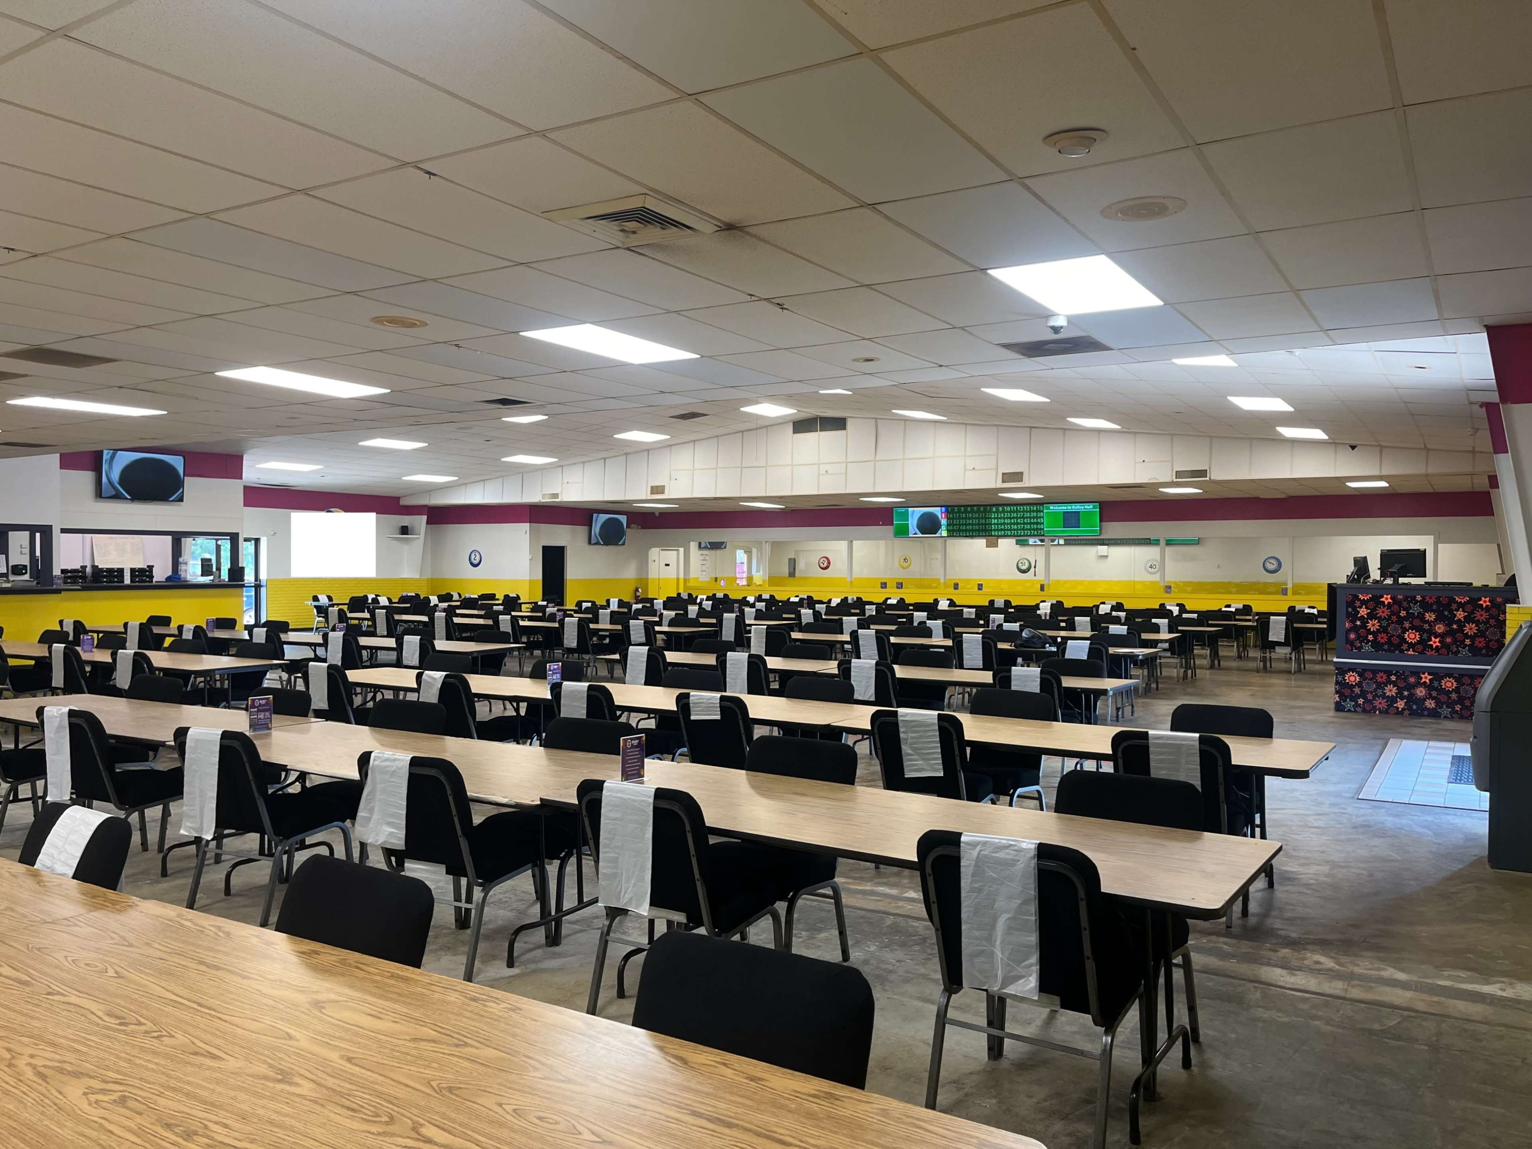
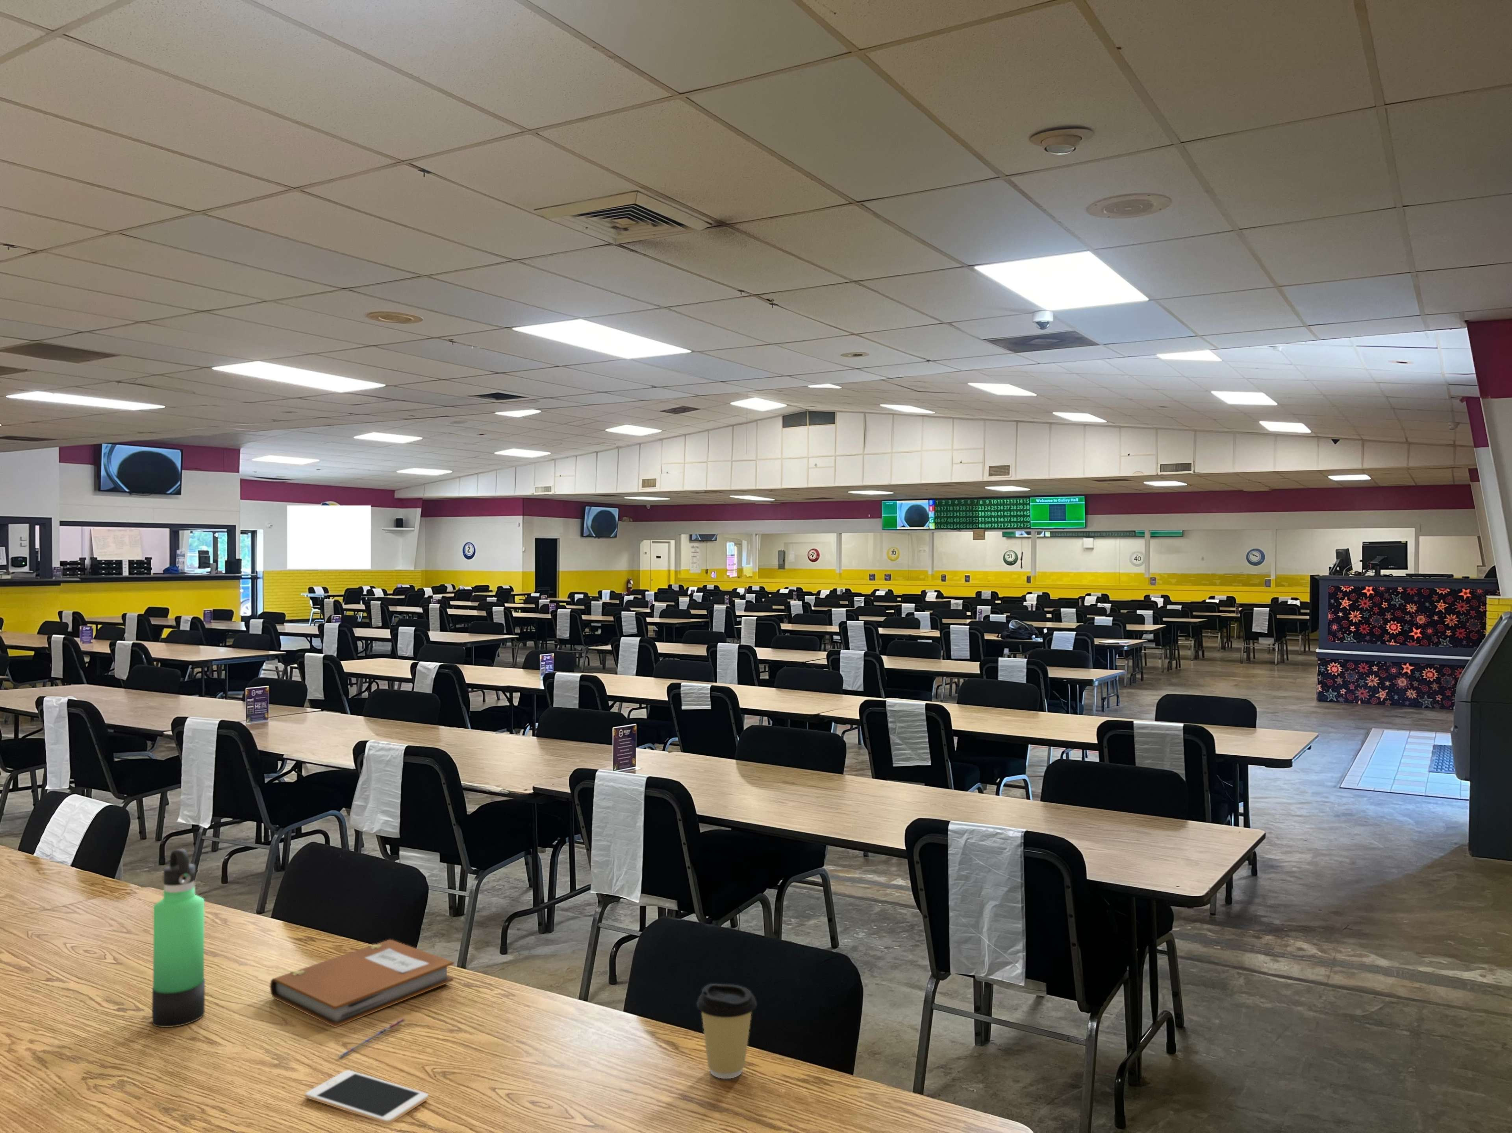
+ coffee cup [696,983,757,1079]
+ cell phone [305,1070,429,1125]
+ pen [337,1018,406,1059]
+ thermos bottle [151,849,205,1028]
+ notebook [270,939,454,1028]
